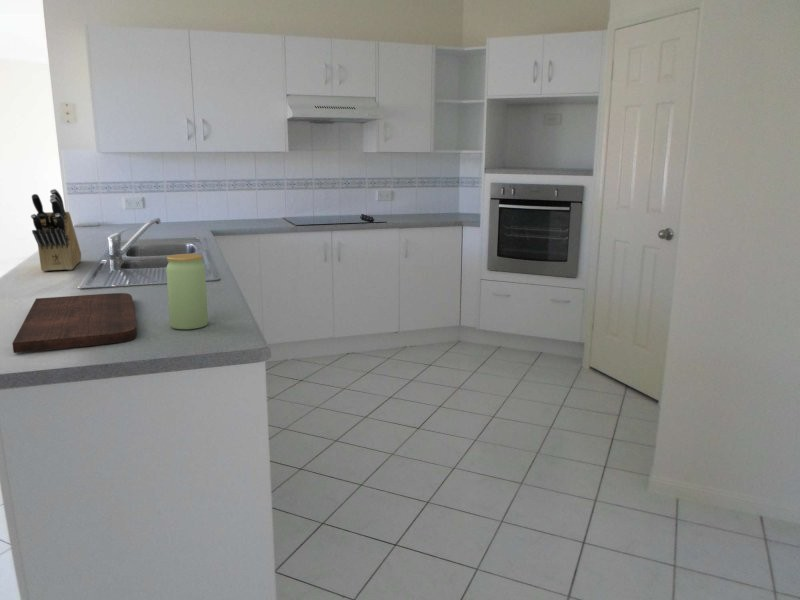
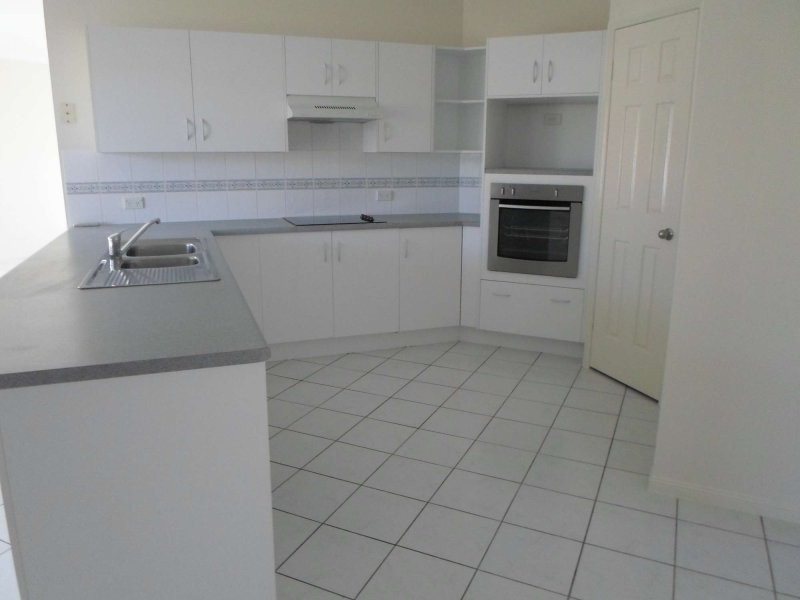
- knife block [30,188,82,272]
- cutting board [11,292,138,354]
- jar [165,253,209,330]
